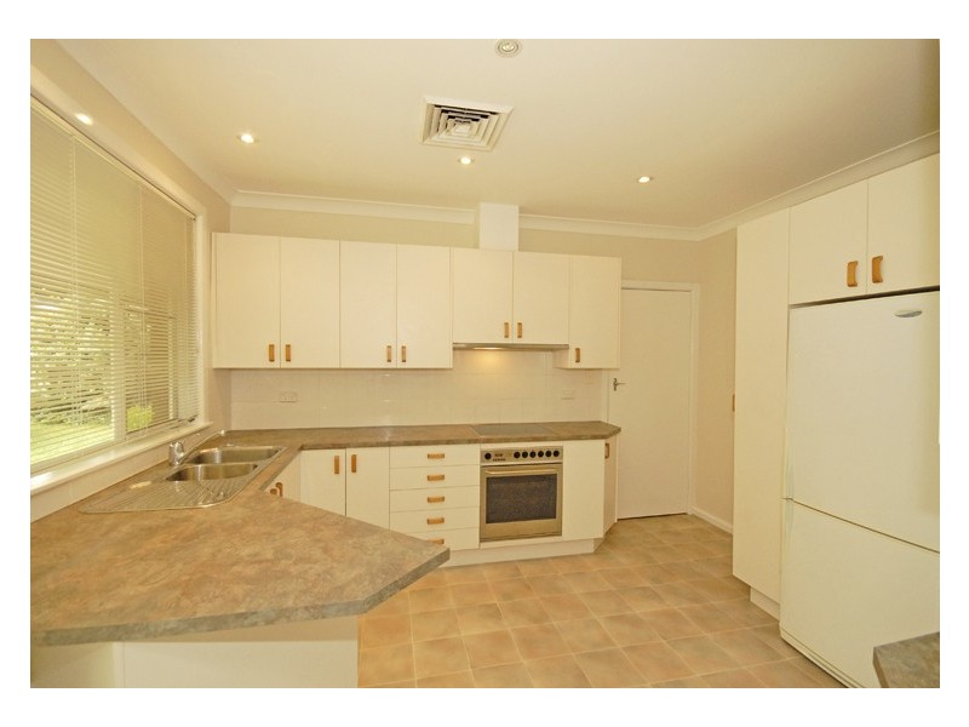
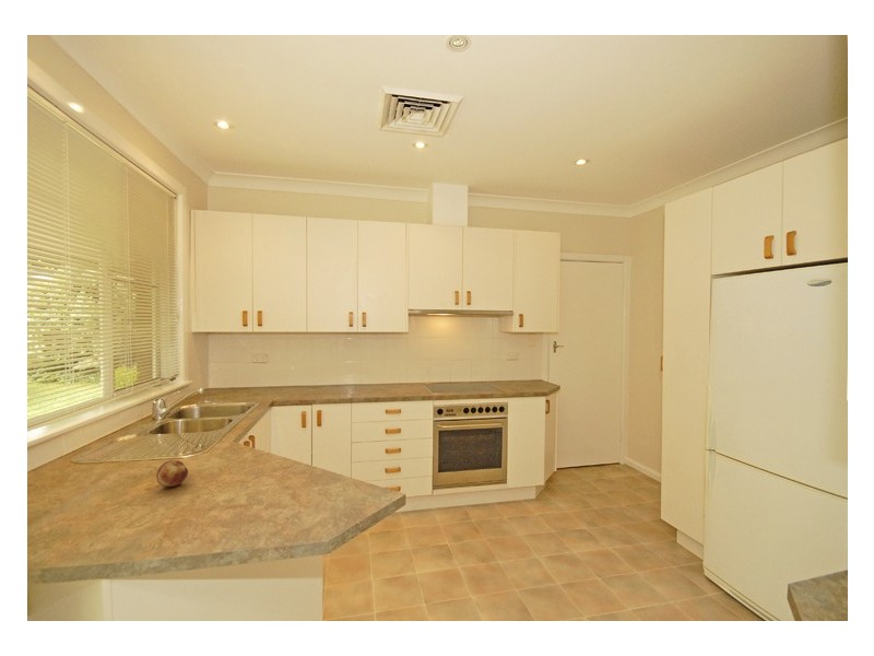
+ fruit [155,459,189,488]
